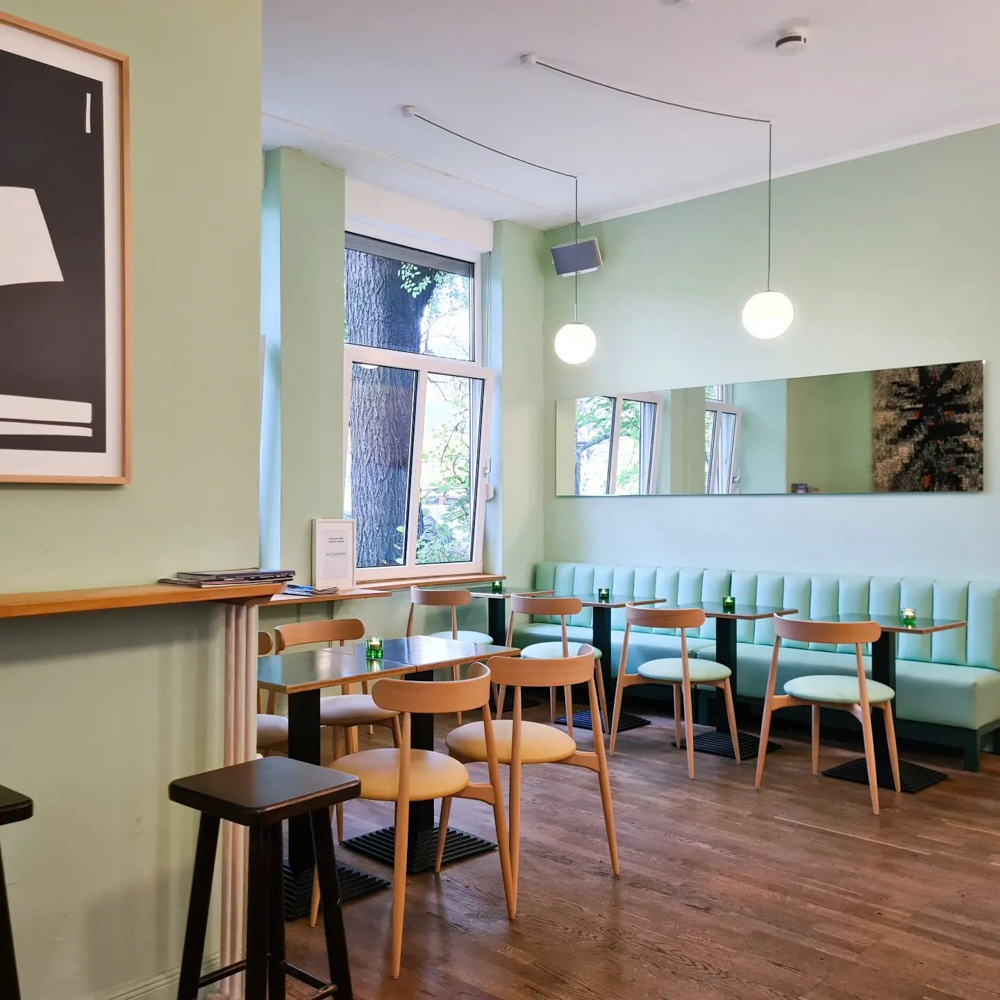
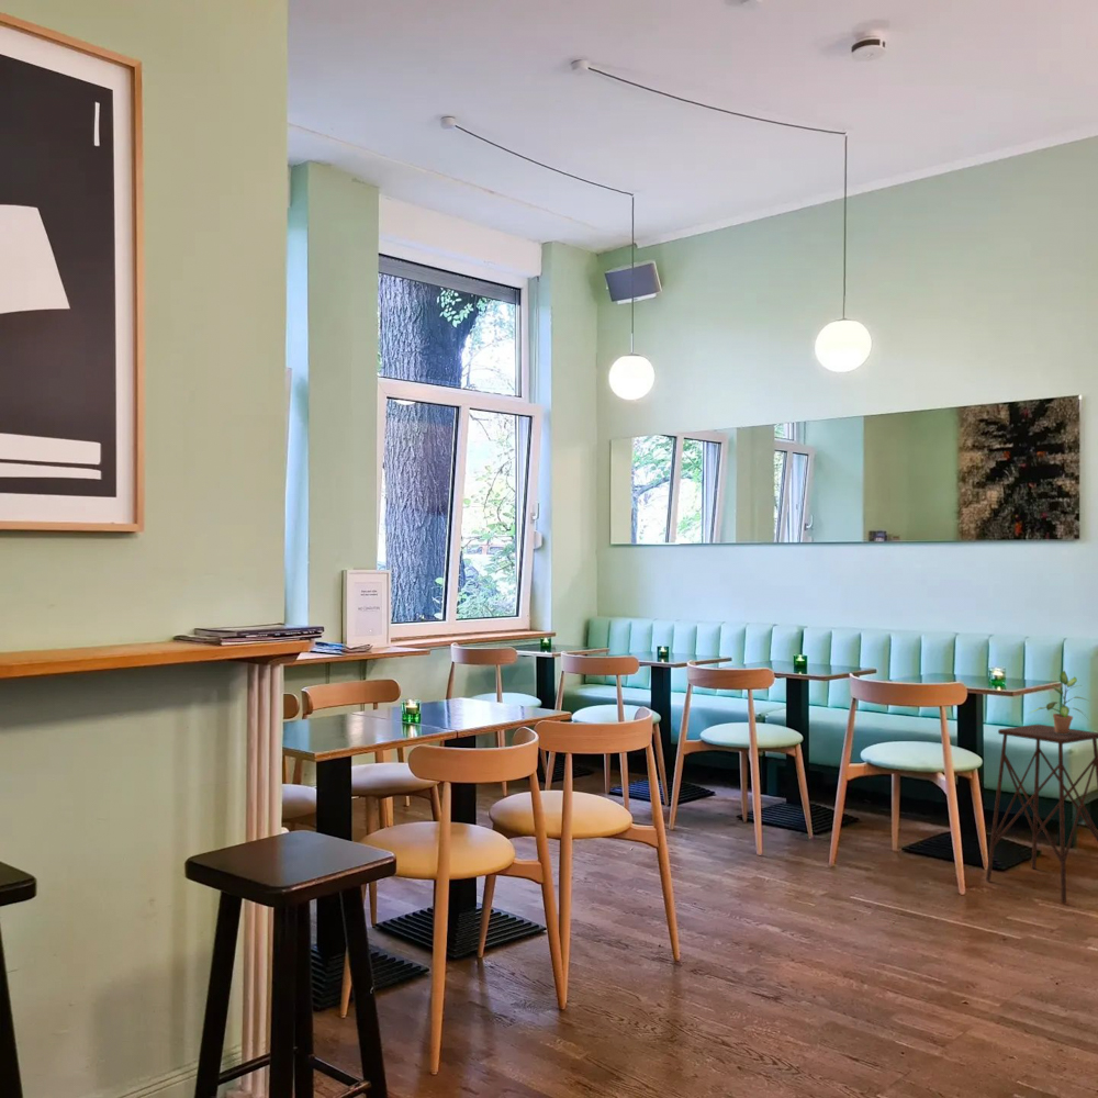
+ side table [985,724,1098,905]
+ potted plant [1030,670,1090,733]
